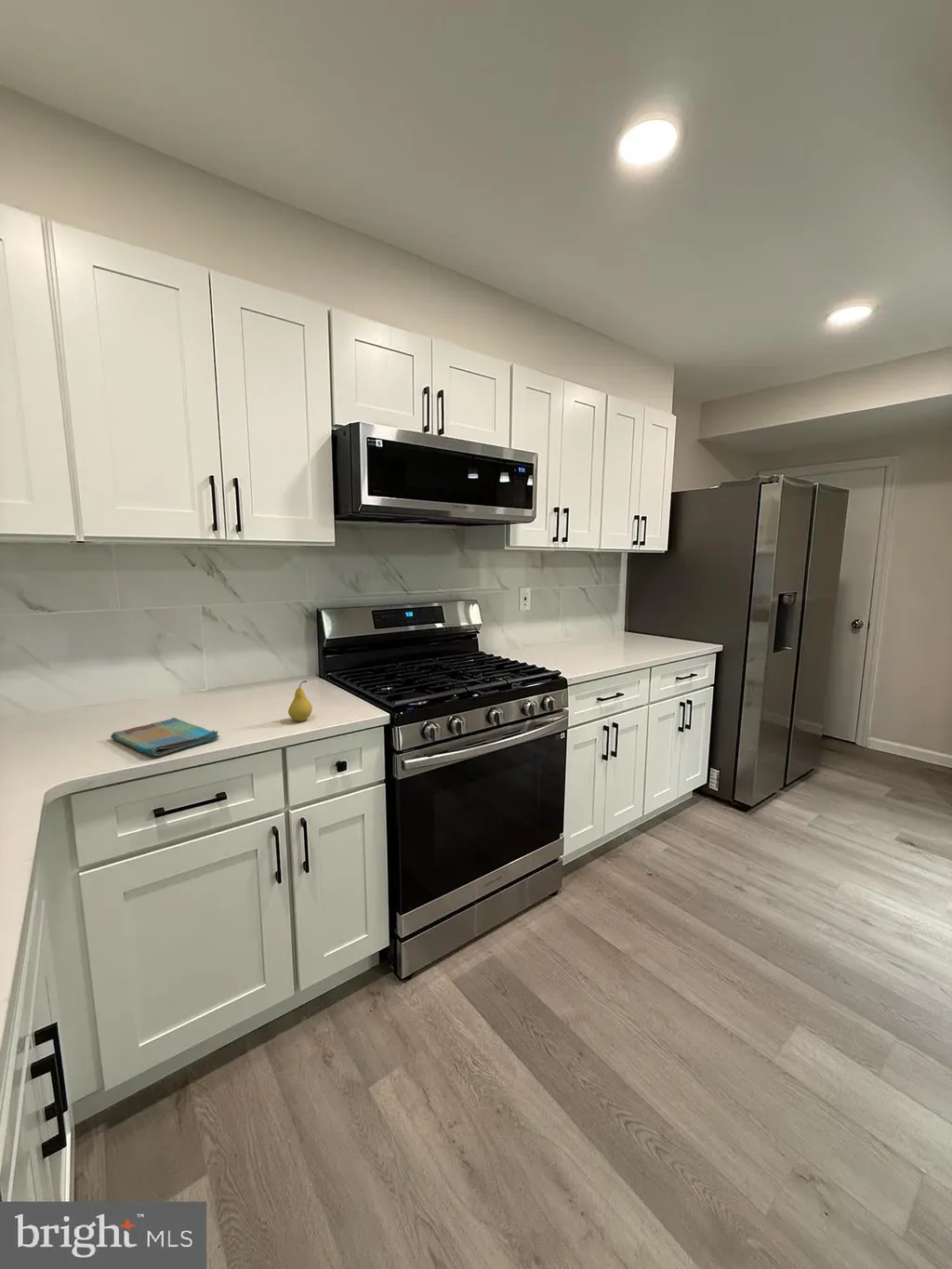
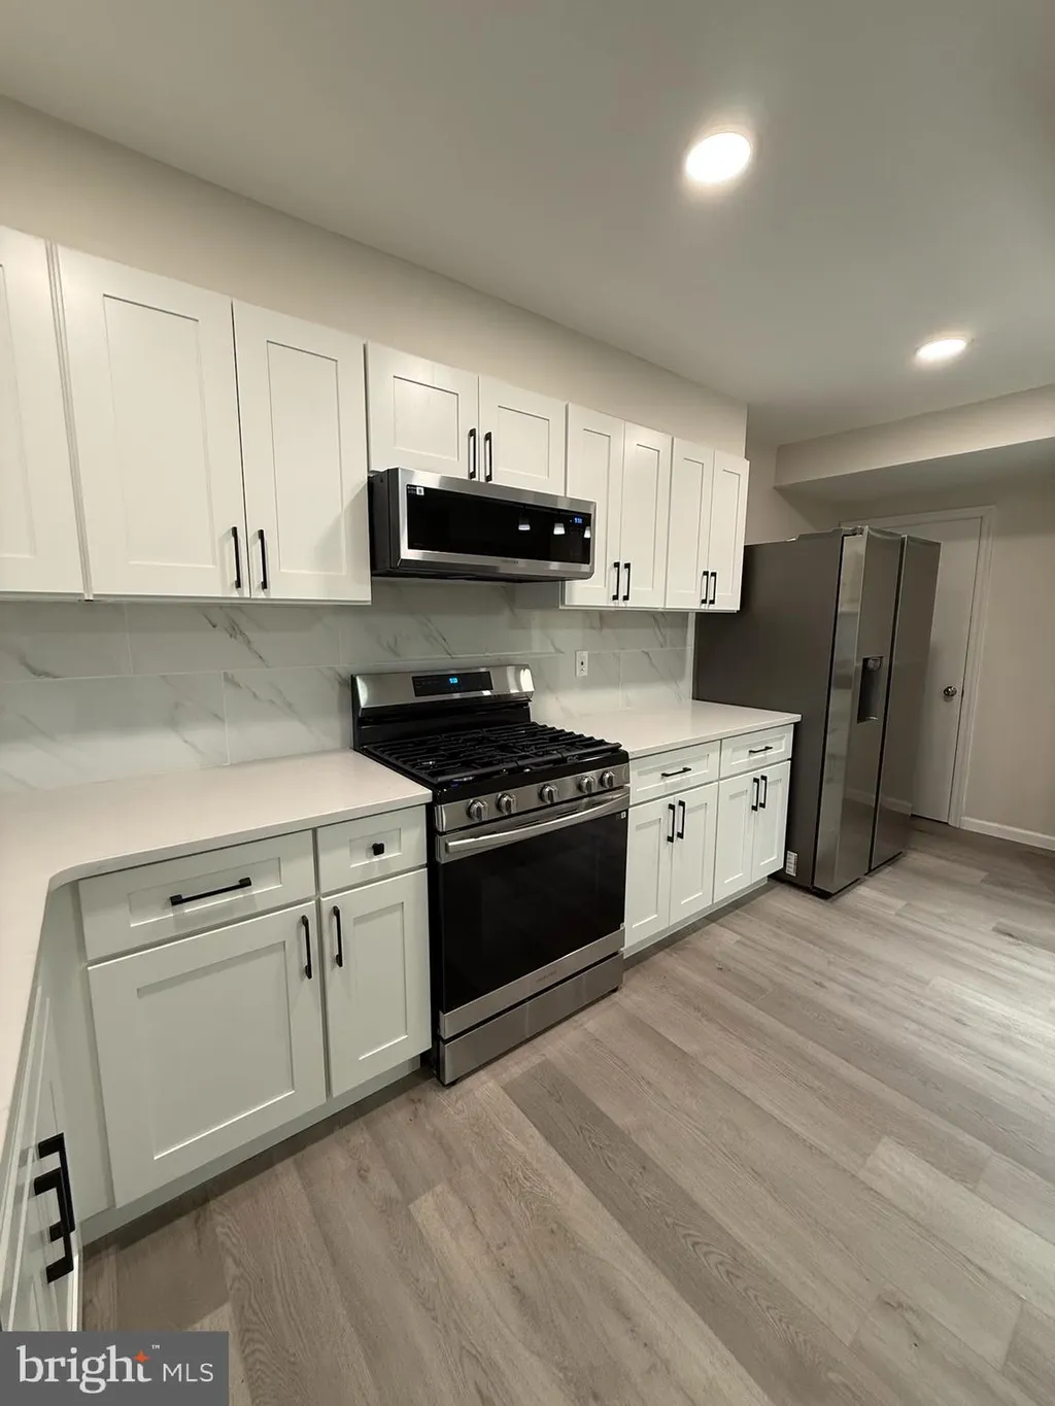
- fruit [287,680,313,722]
- dish towel [110,717,220,757]
